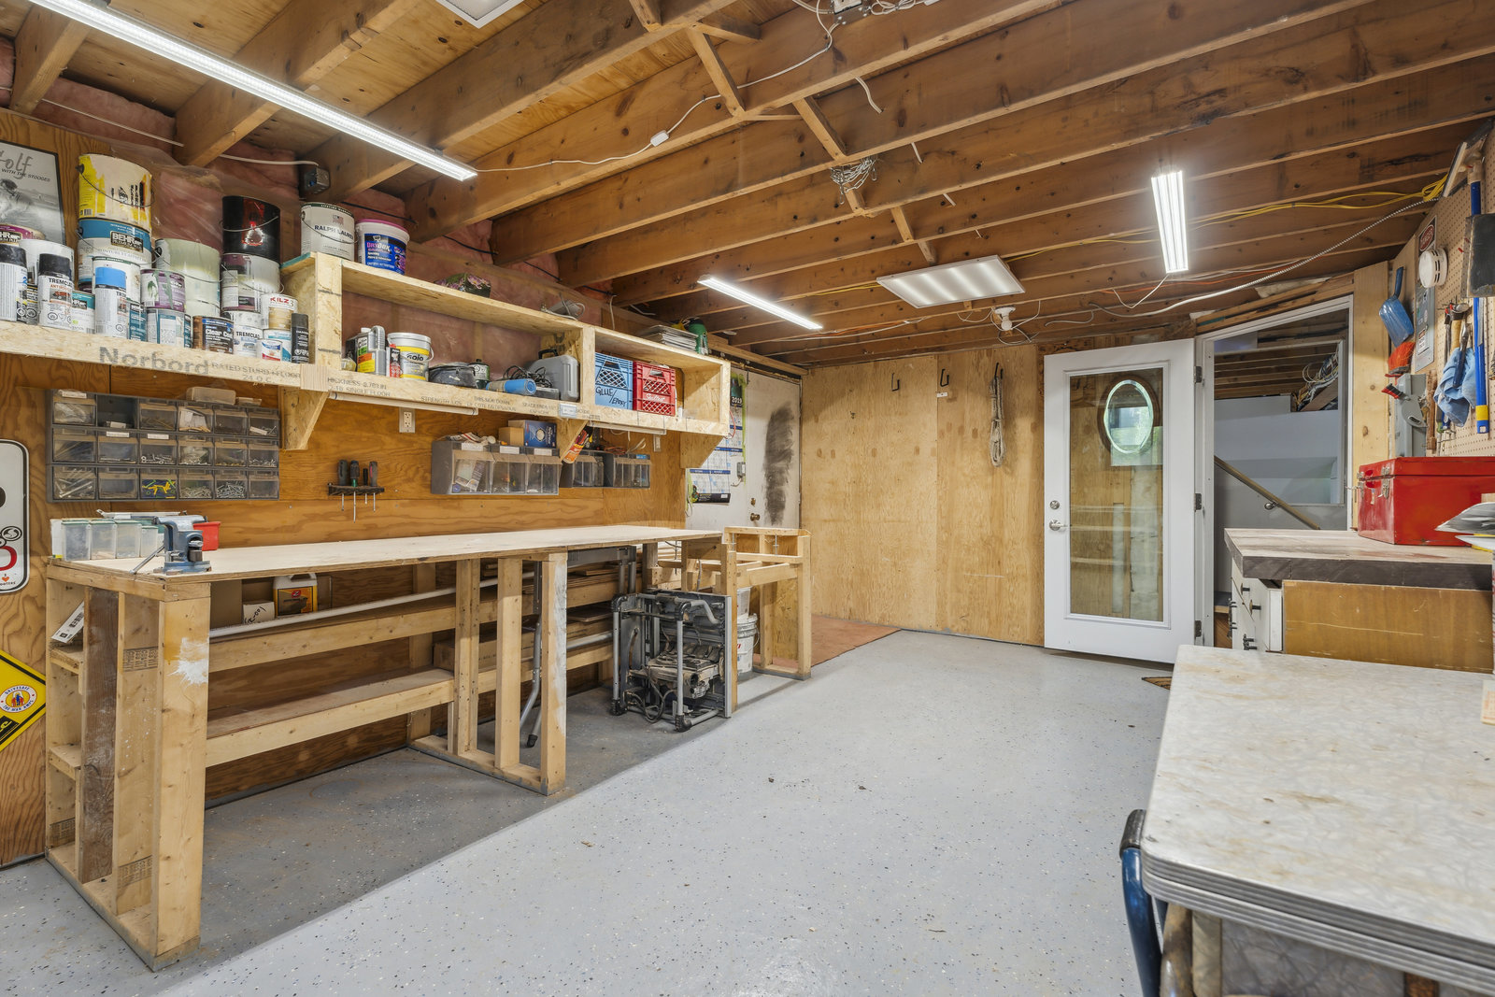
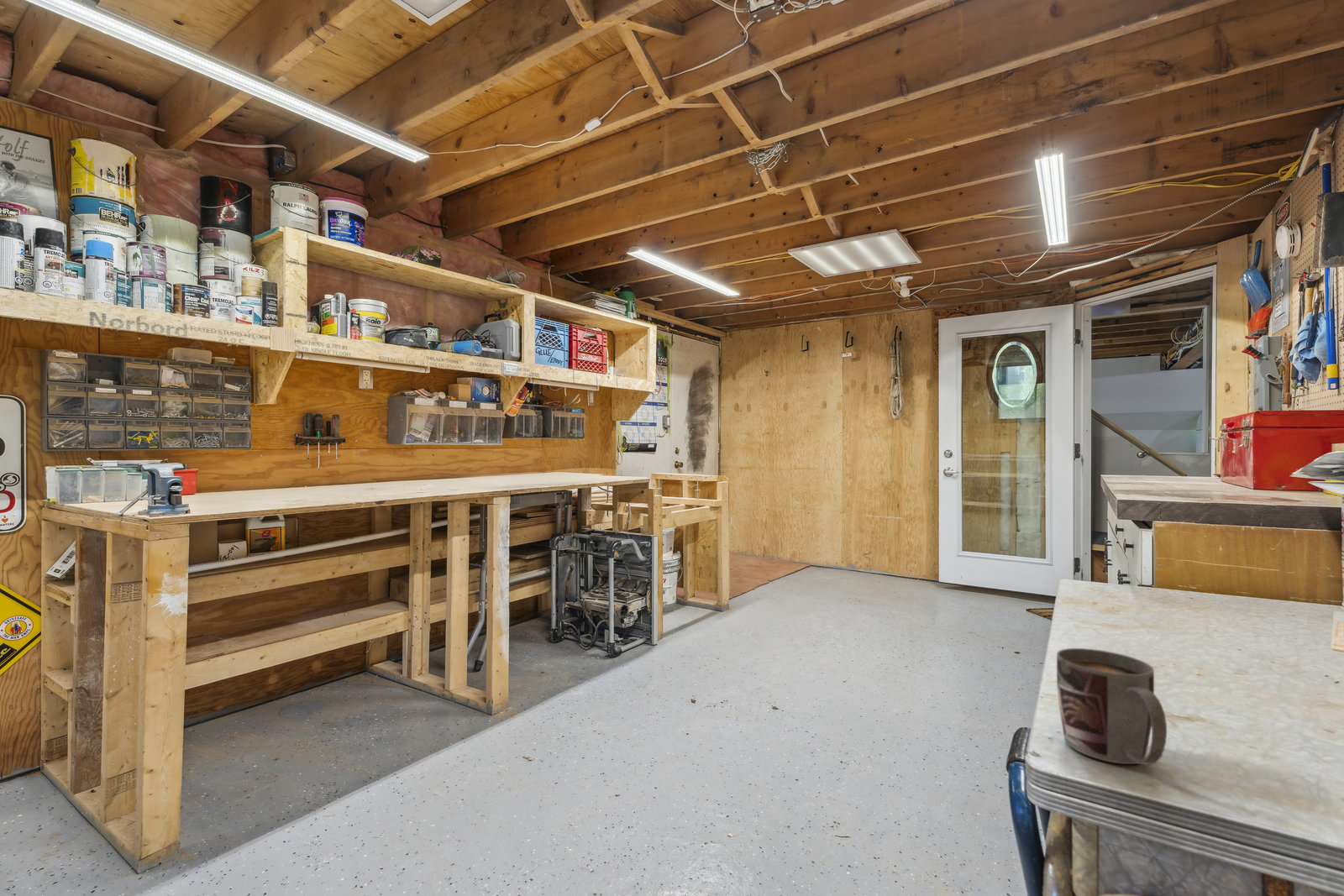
+ mug [1056,647,1168,766]
